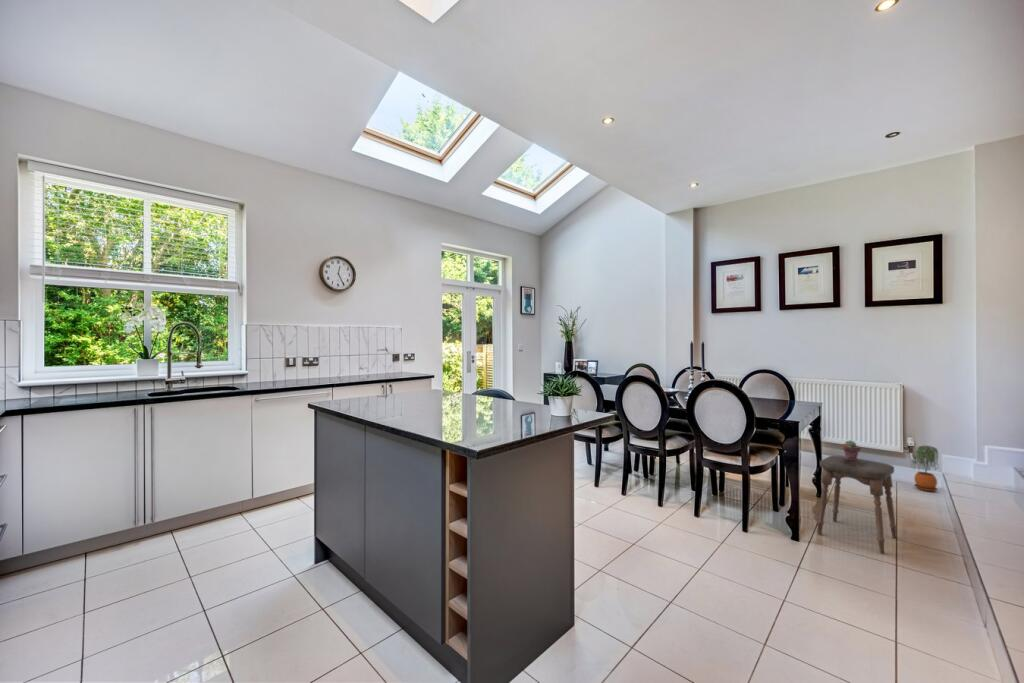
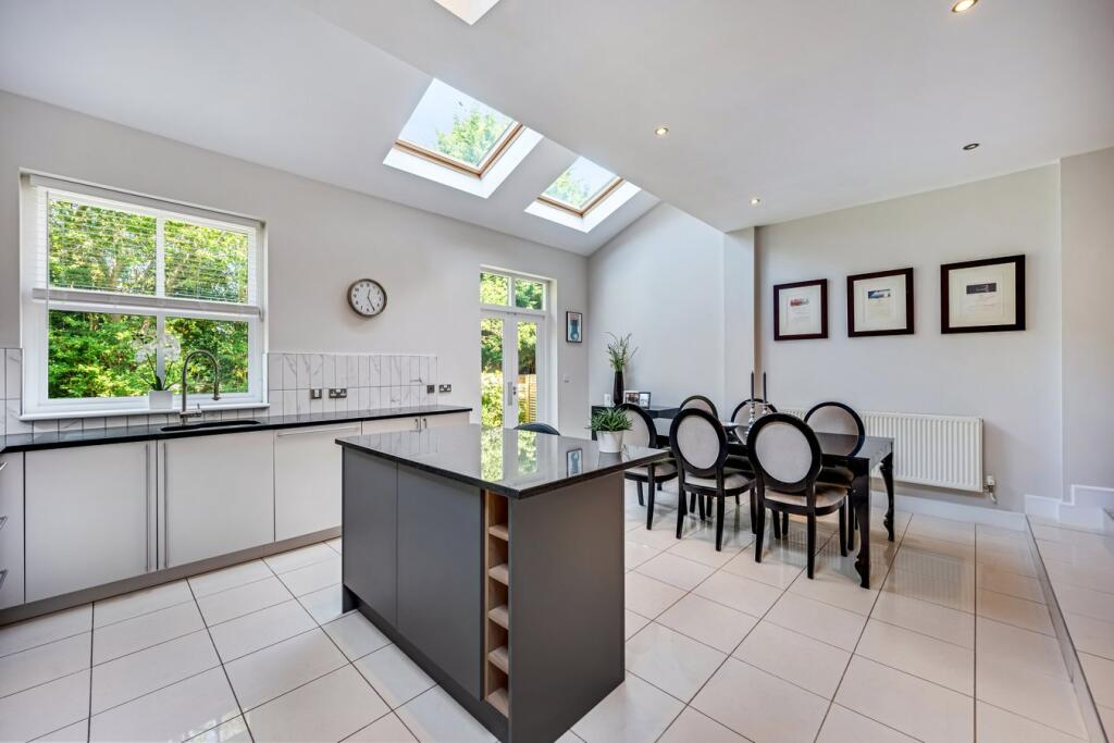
- potted succulent [841,439,862,460]
- stool [816,454,898,554]
- potted plant [910,445,940,492]
